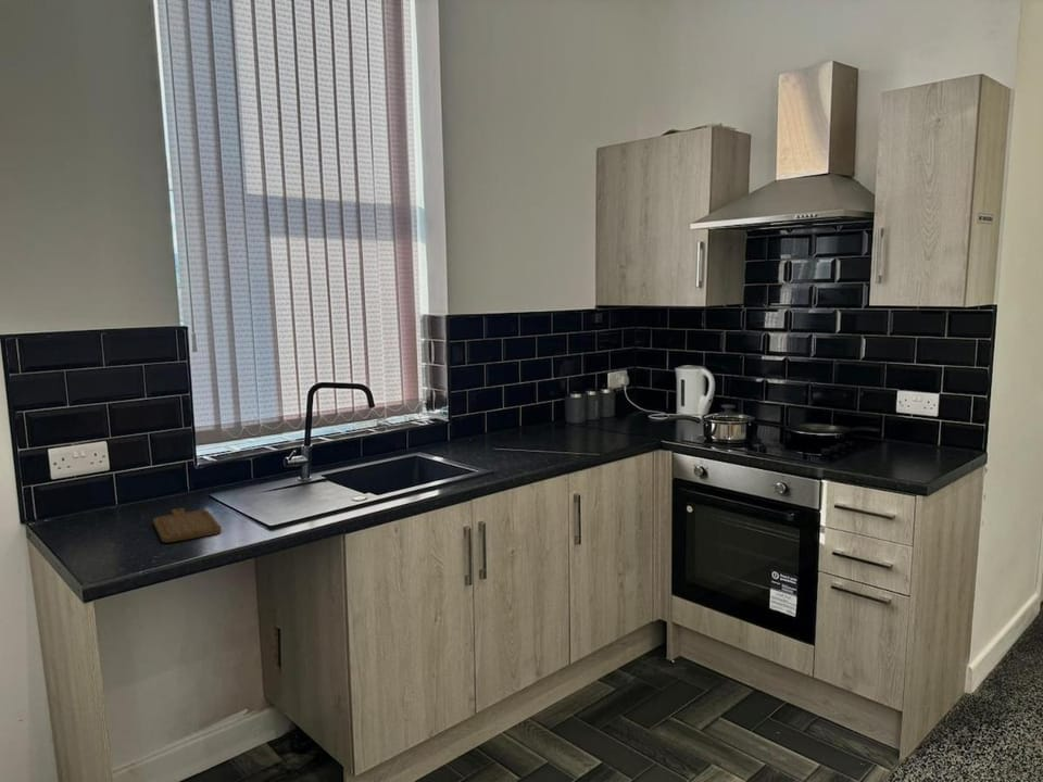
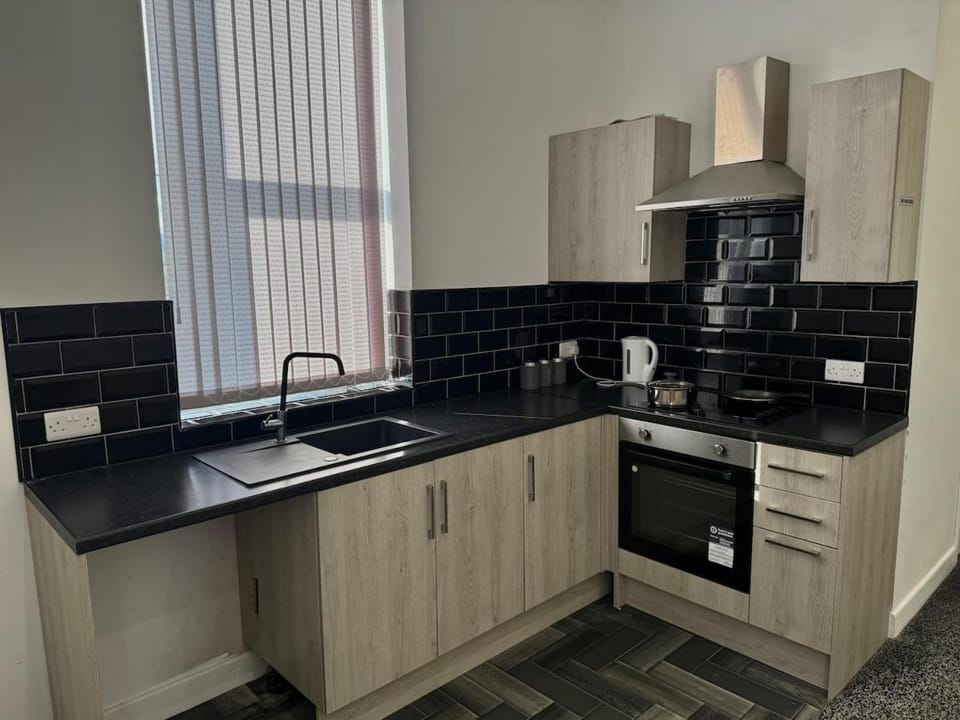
- chopping board [152,507,223,543]
